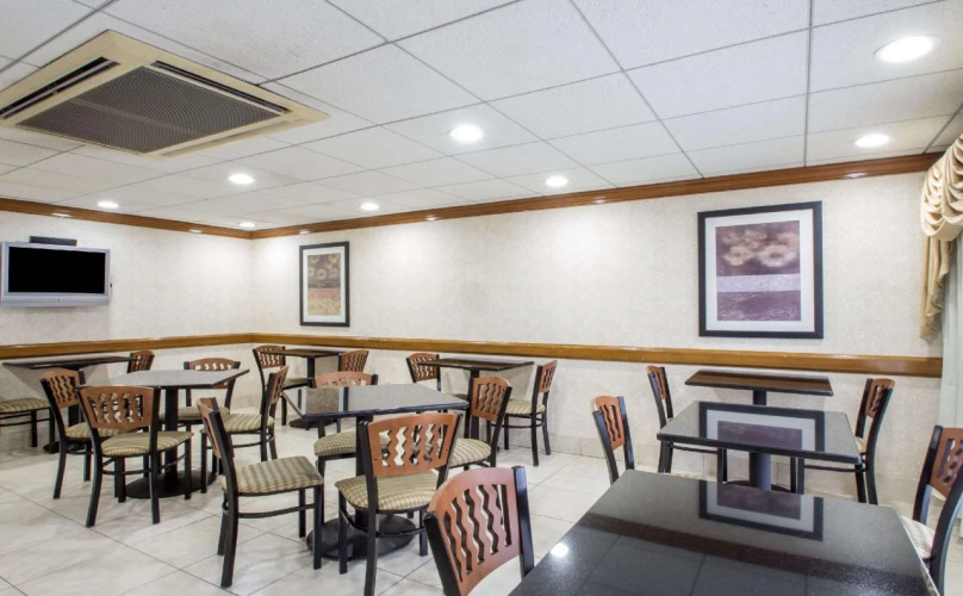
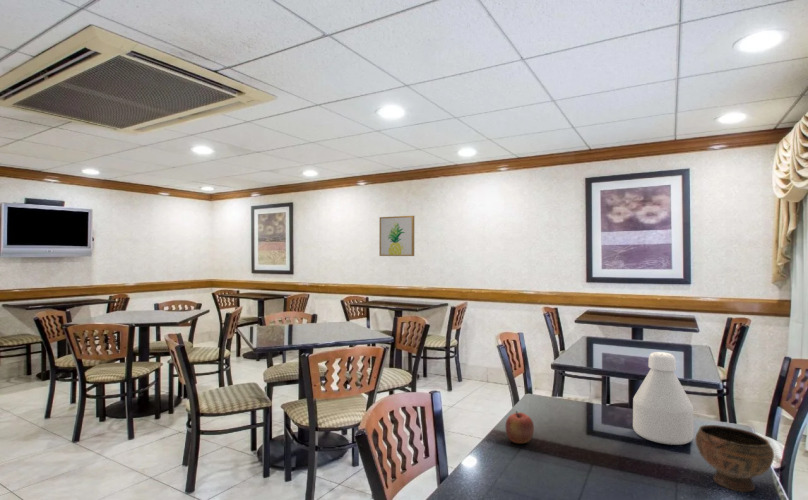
+ wall art [378,215,415,257]
+ bowl [694,424,775,493]
+ bottle [632,351,695,446]
+ apple [505,410,535,444]
